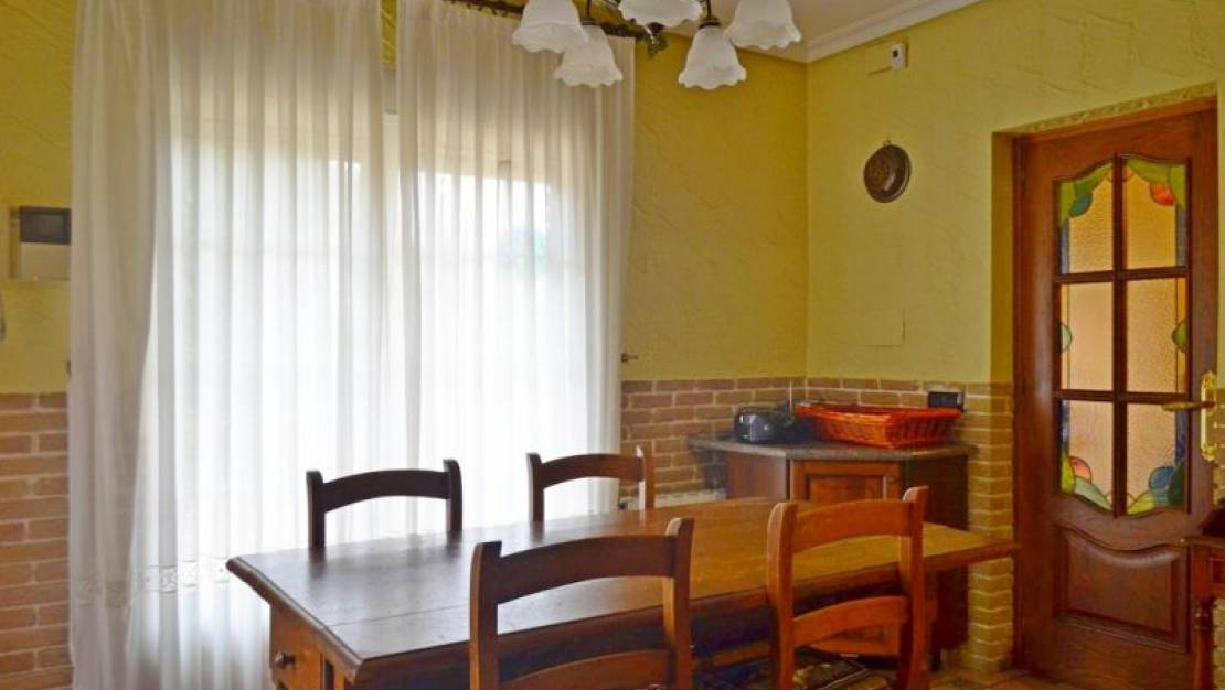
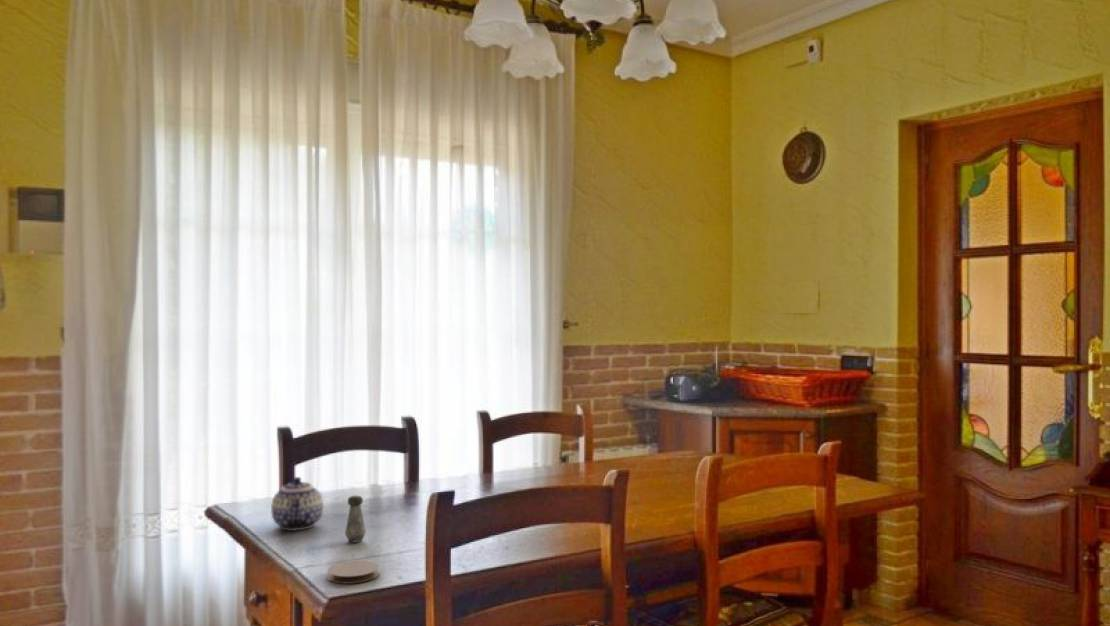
+ teapot [270,476,324,532]
+ salt shaker [344,495,367,544]
+ coaster [326,559,381,585]
